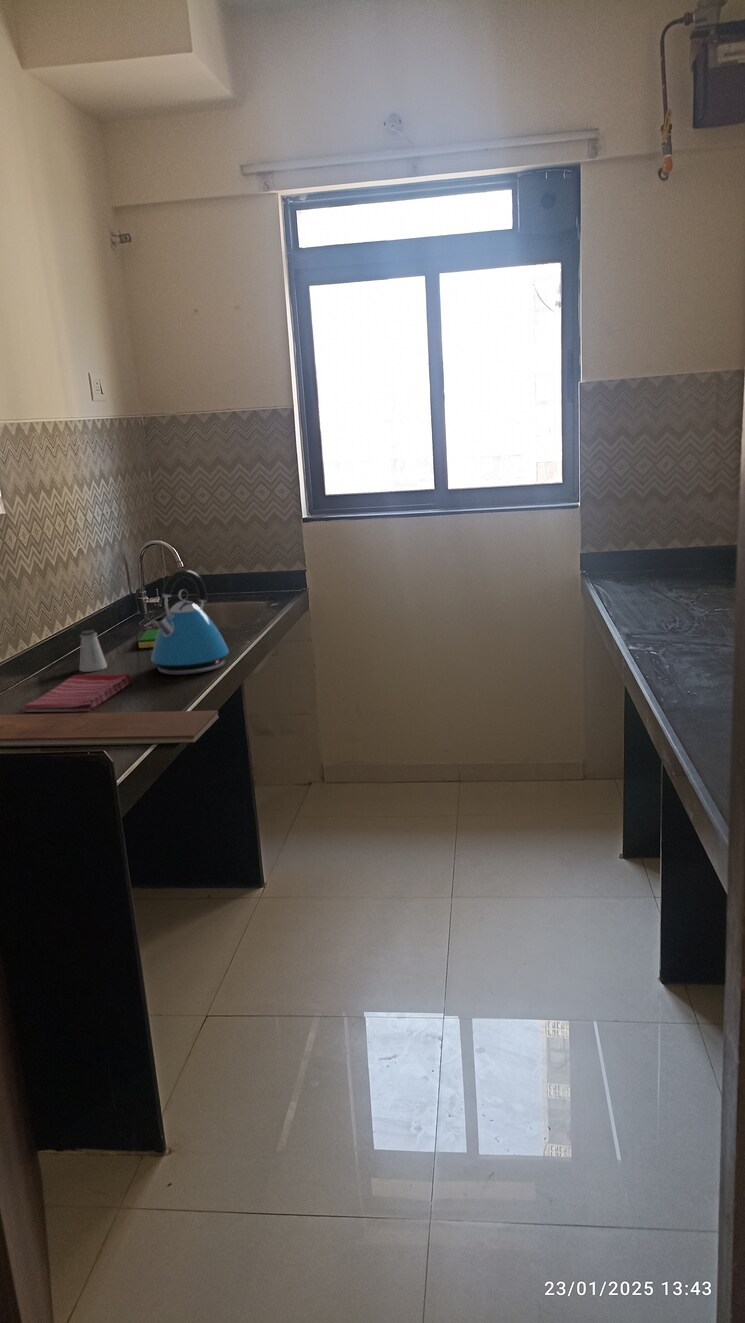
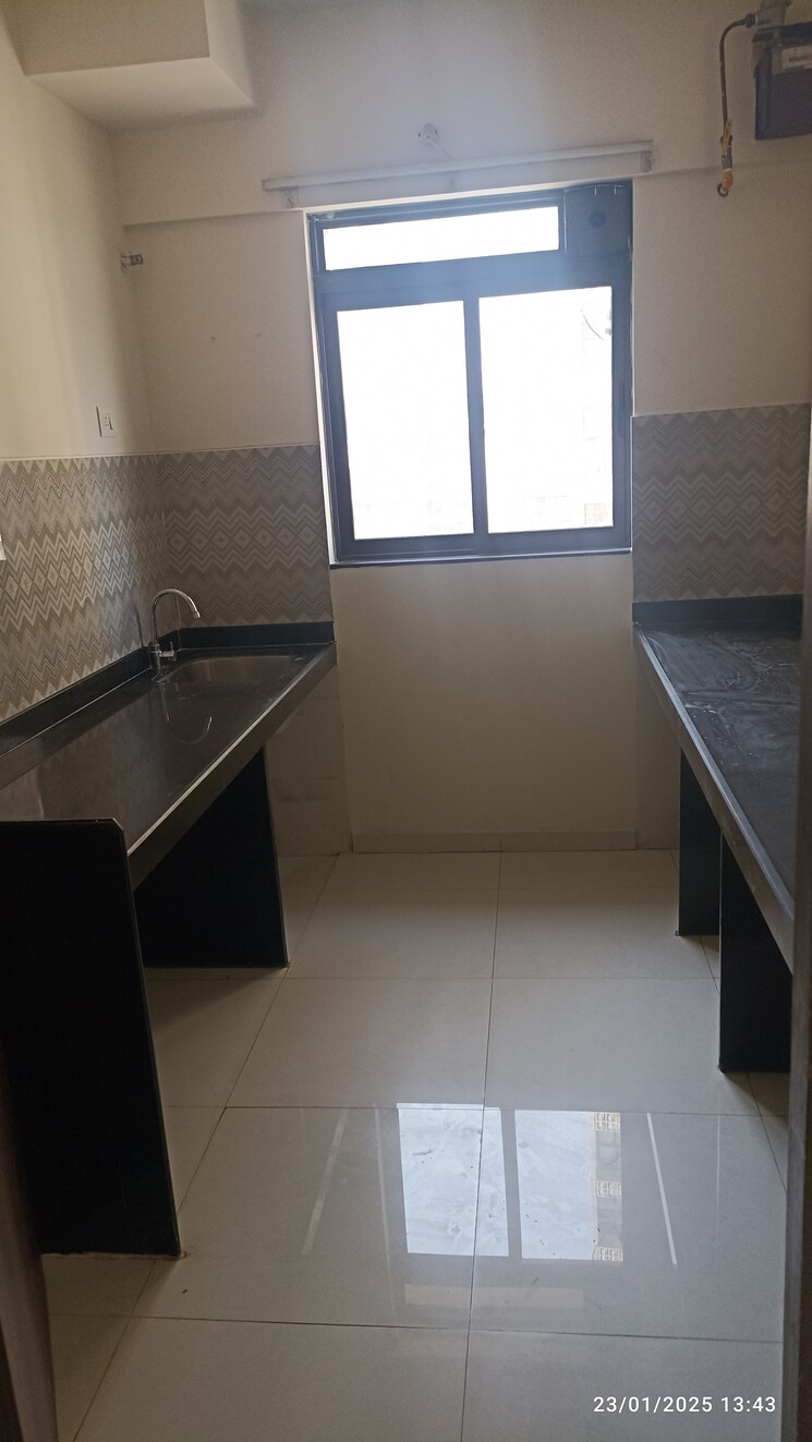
- dish sponge [137,628,160,649]
- dish towel [21,672,133,713]
- saltshaker [78,629,108,673]
- kettle [150,568,230,676]
- chopping board [0,710,220,748]
